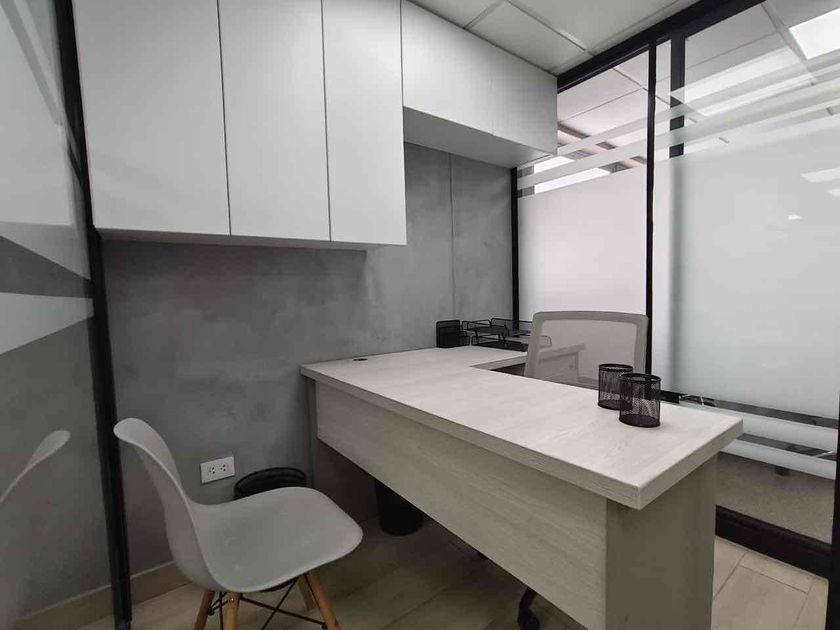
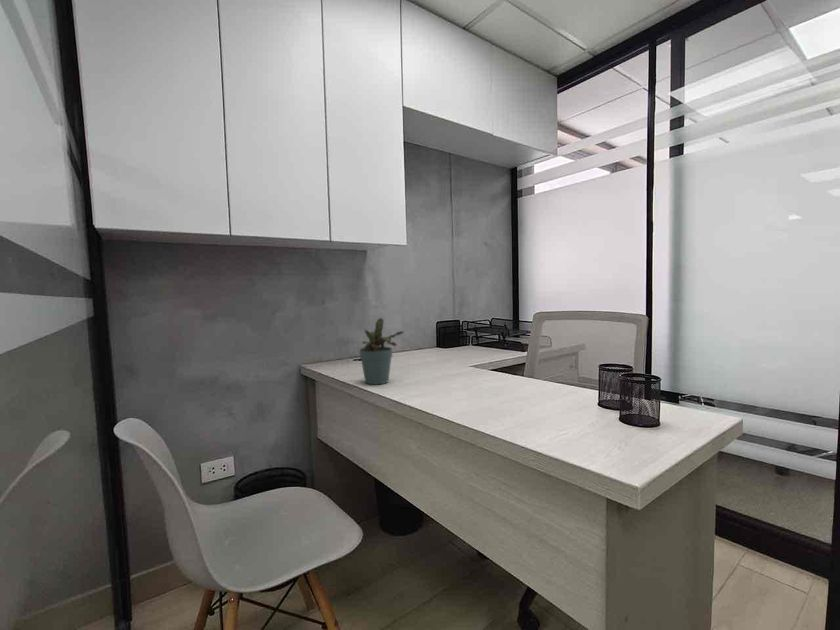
+ potted plant [359,317,405,385]
